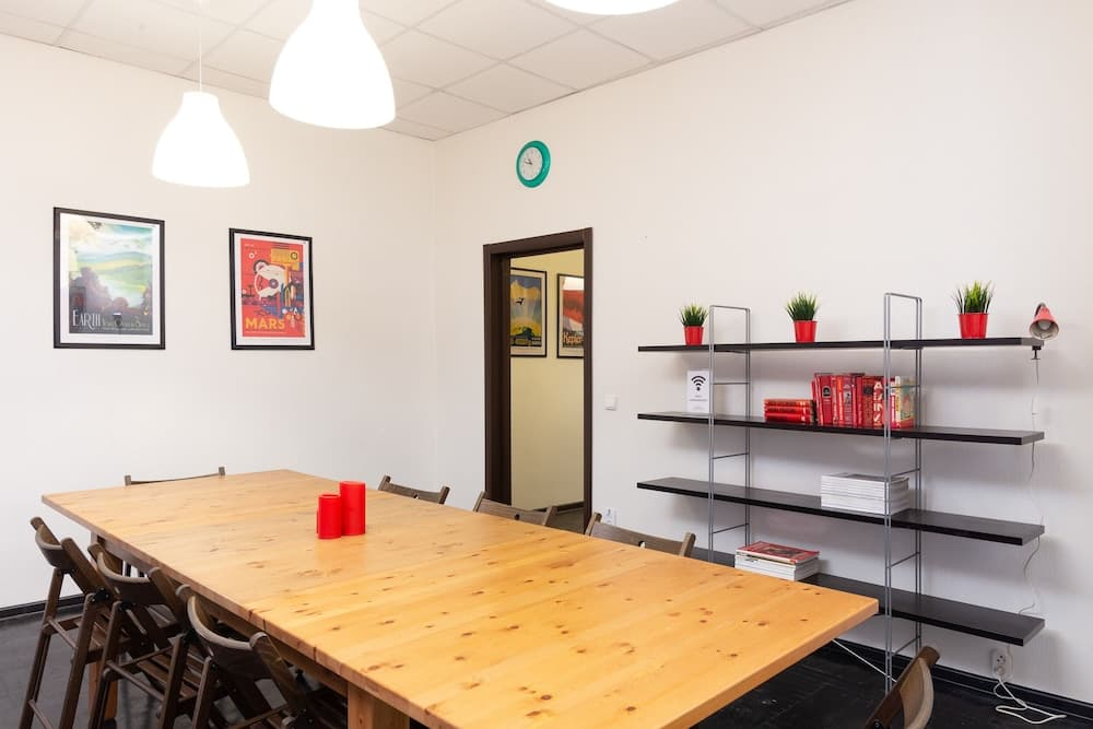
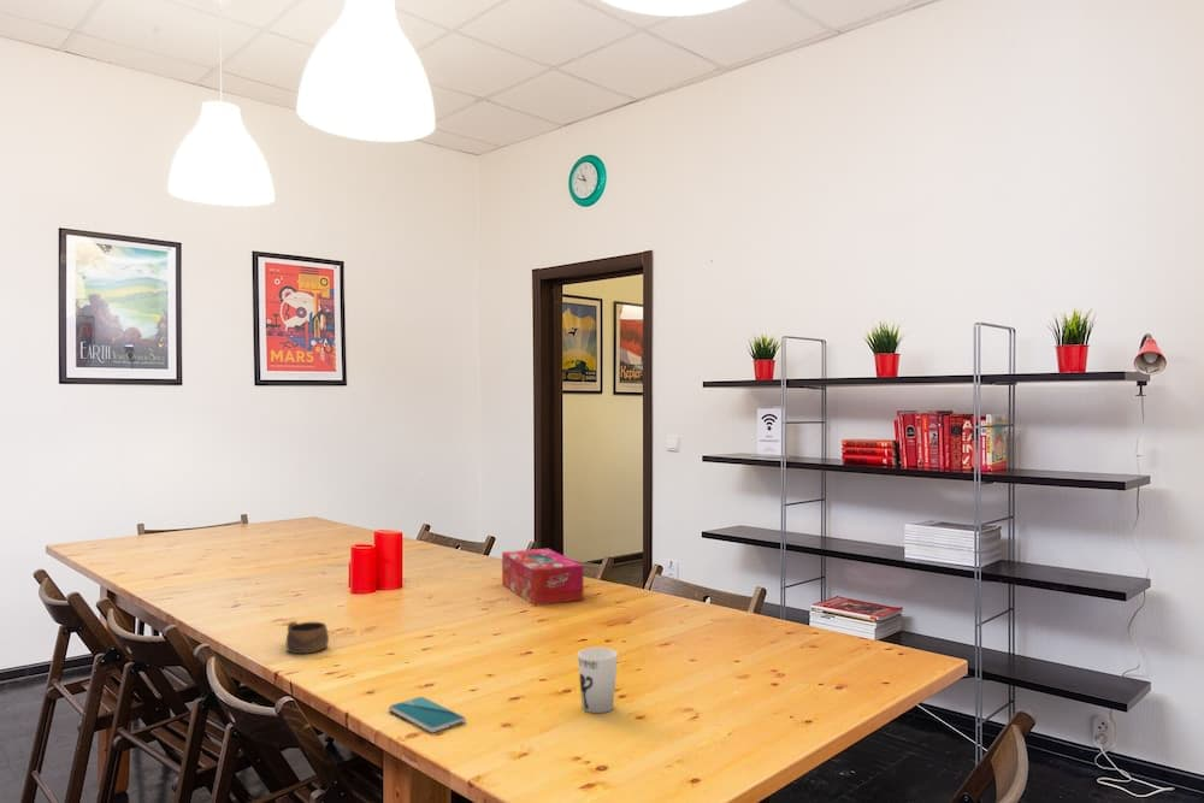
+ smartphone [388,696,467,733]
+ tissue box [501,548,584,607]
+ cup [285,620,330,655]
+ cup [577,646,619,714]
